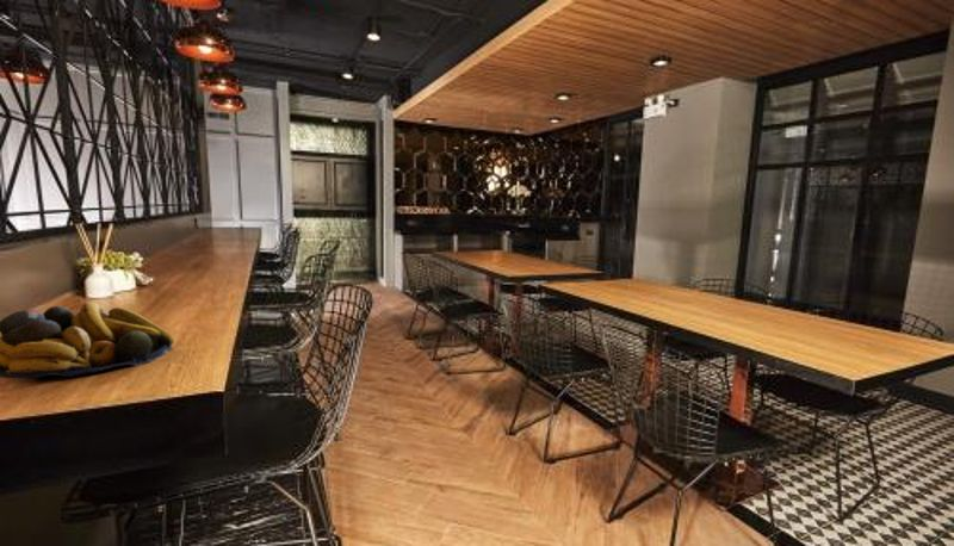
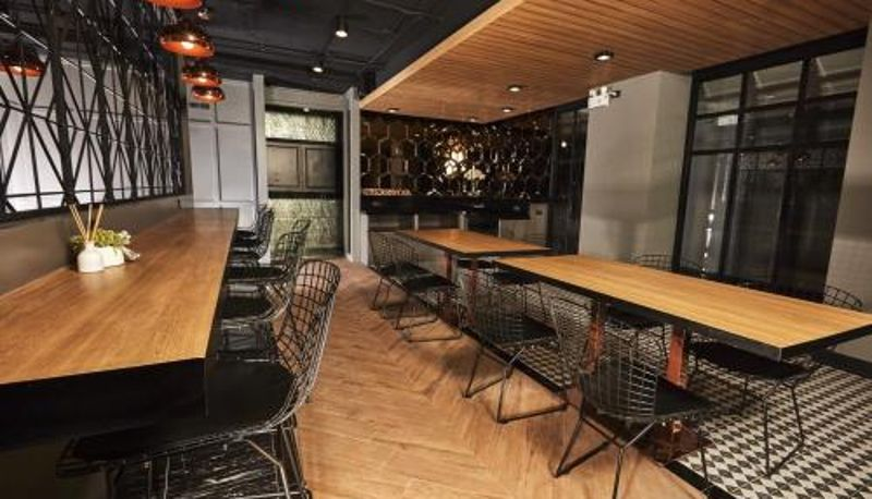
- fruit bowl [0,300,175,379]
